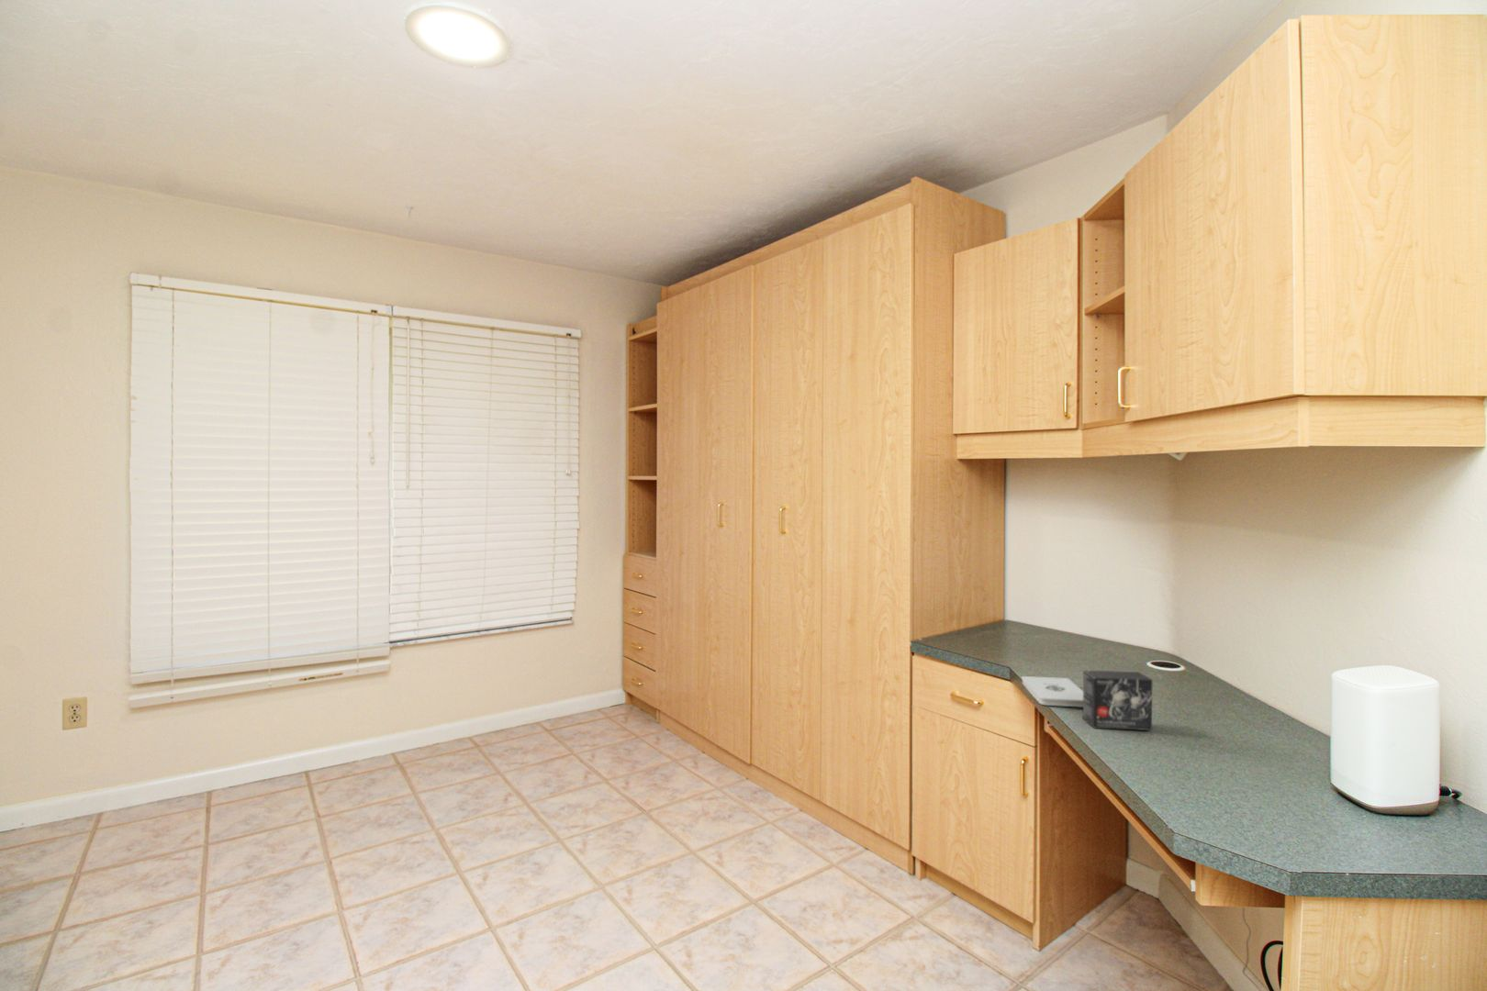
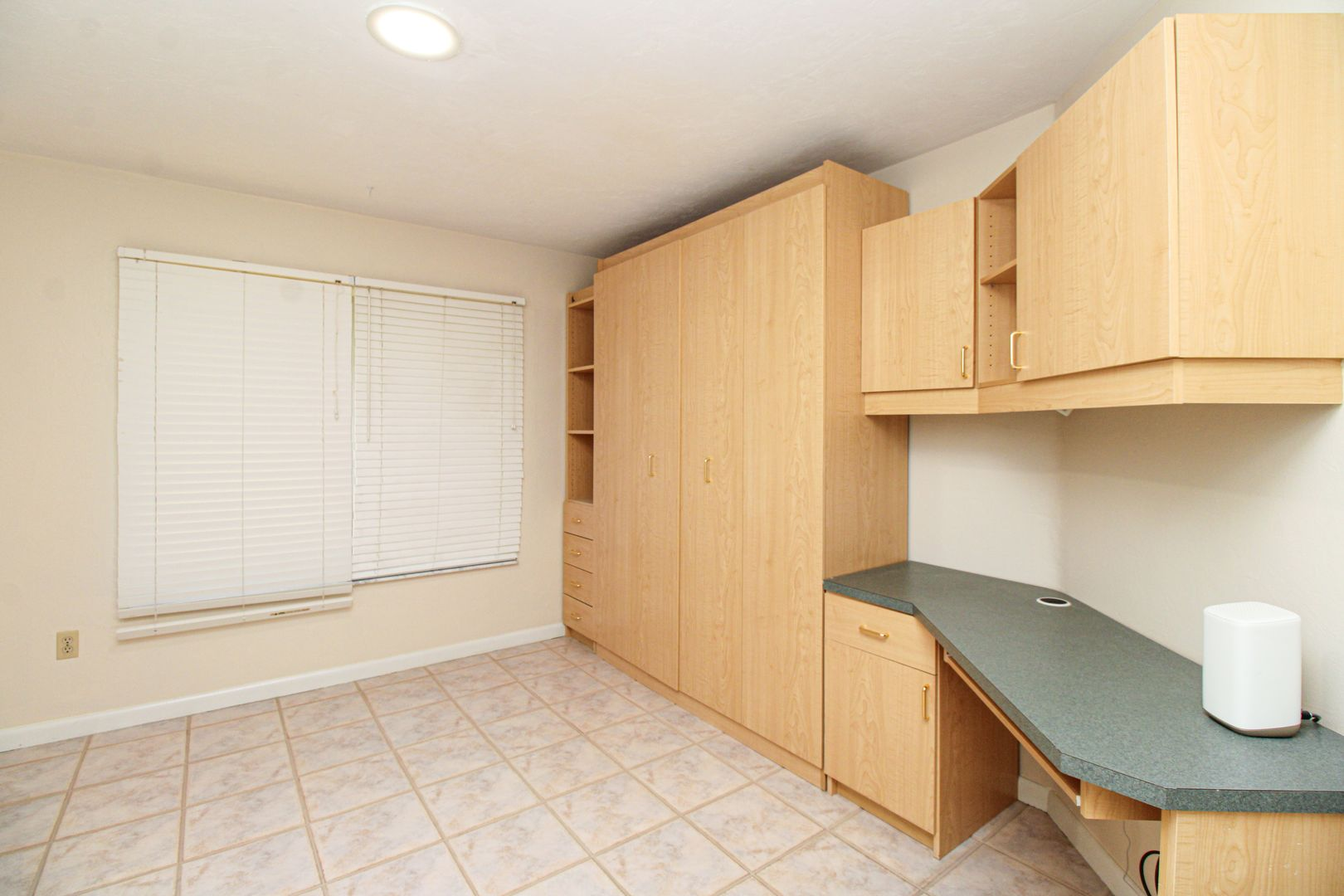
- notepad [1021,676,1083,708]
- small box [1081,669,1154,731]
